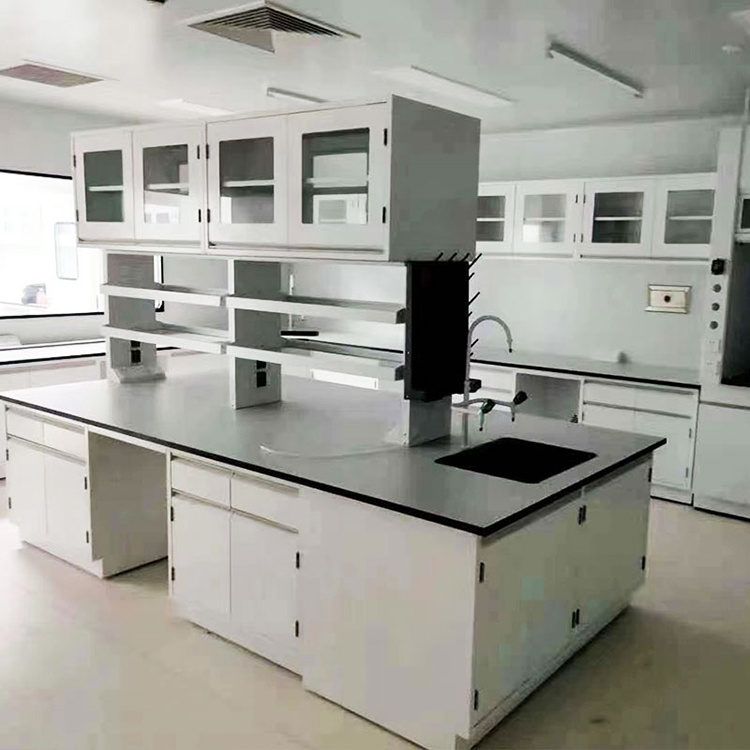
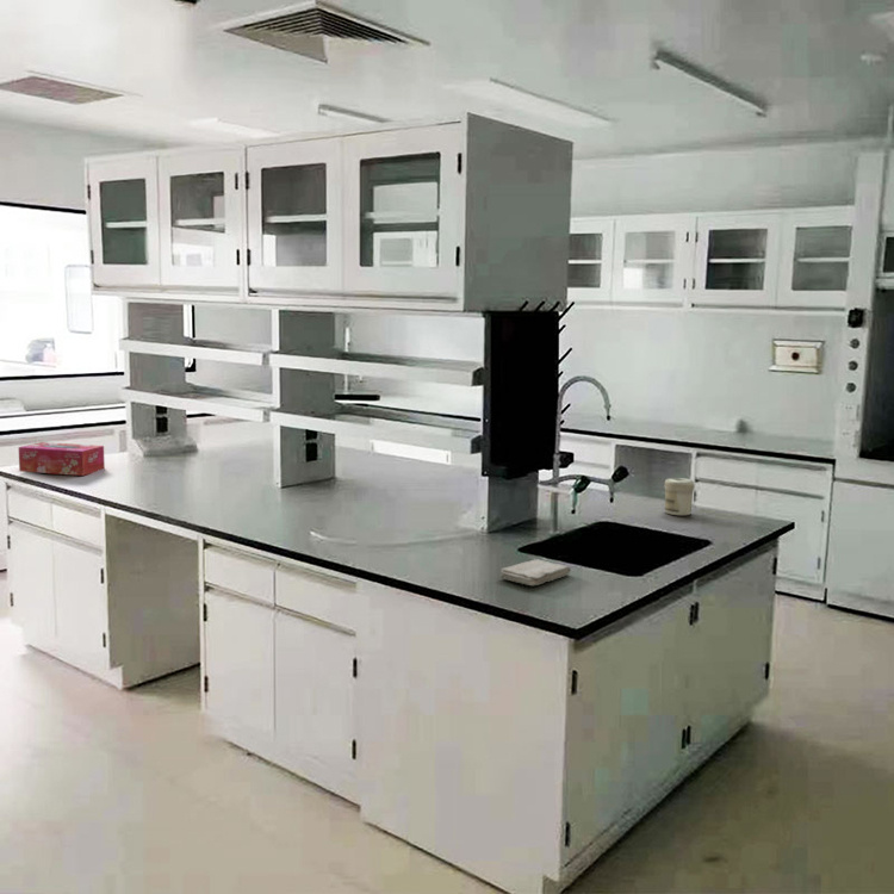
+ jar [663,477,696,516]
+ washcloth [498,558,572,586]
+ tissue box [18,441,106,477]
